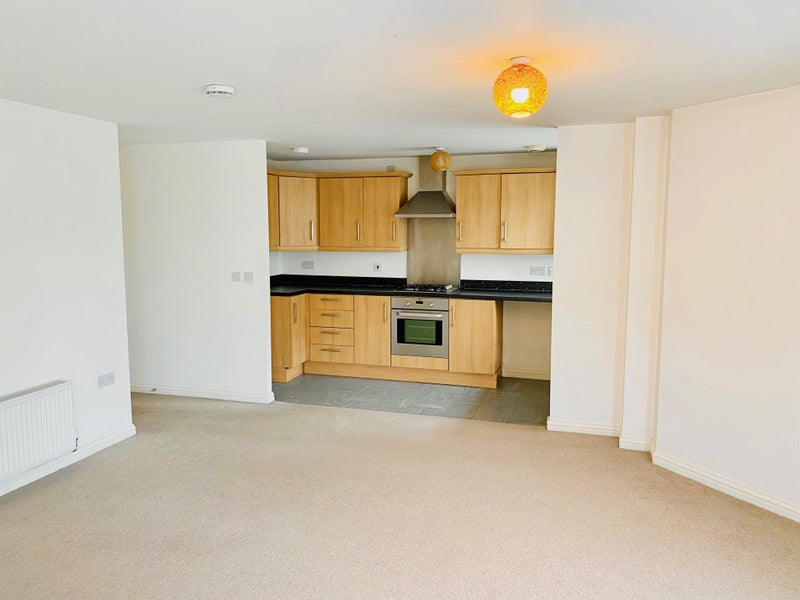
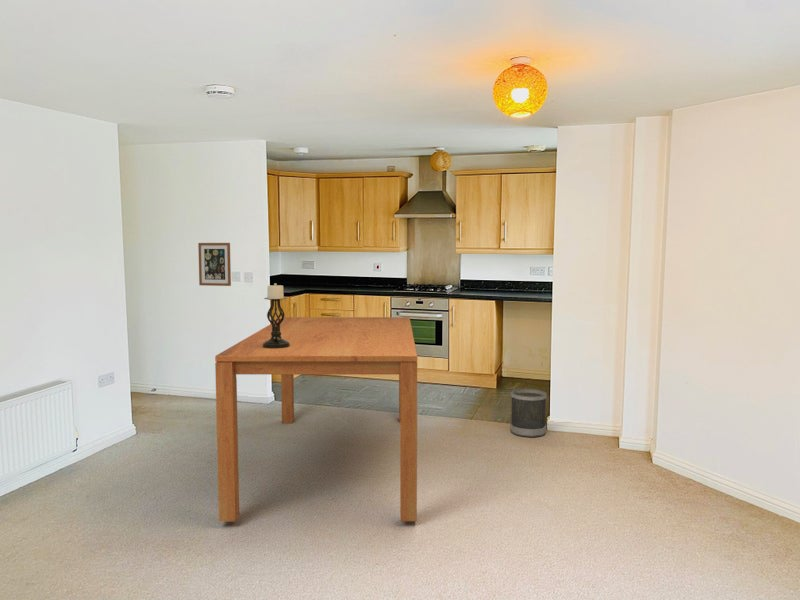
+ dining table [214,316,418,523]
+ wastebasket [510,388,548,438]
+ wall art [197,242,232,287]
+ candle holder [262,282,290,349]
